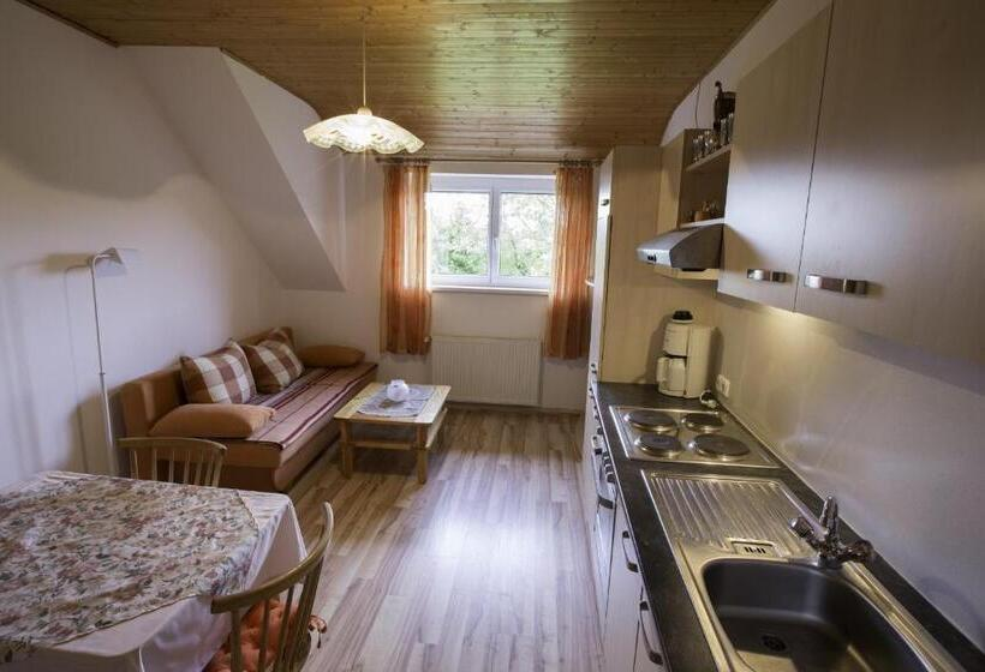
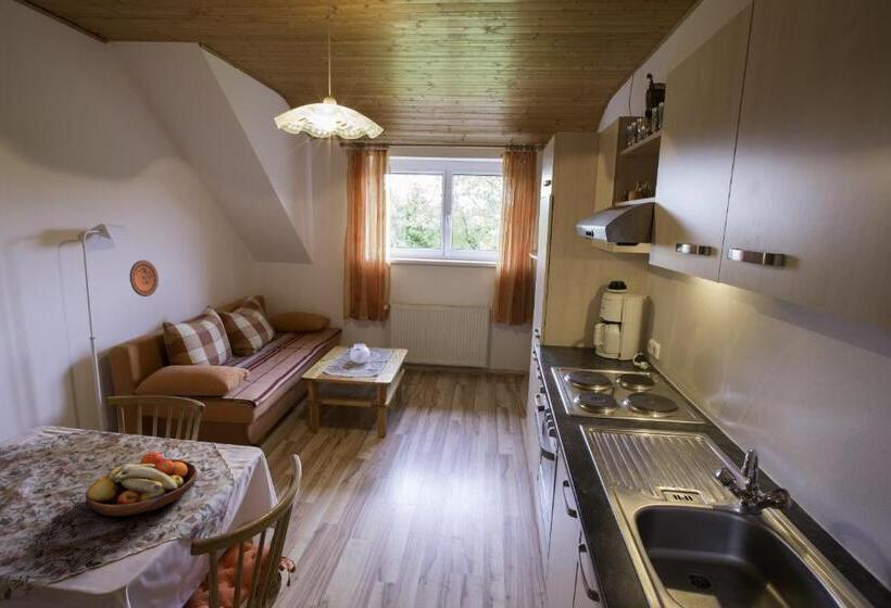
+ decorative plate [129,259,160,297]
+ fruit bowl [85,452,198,518]
